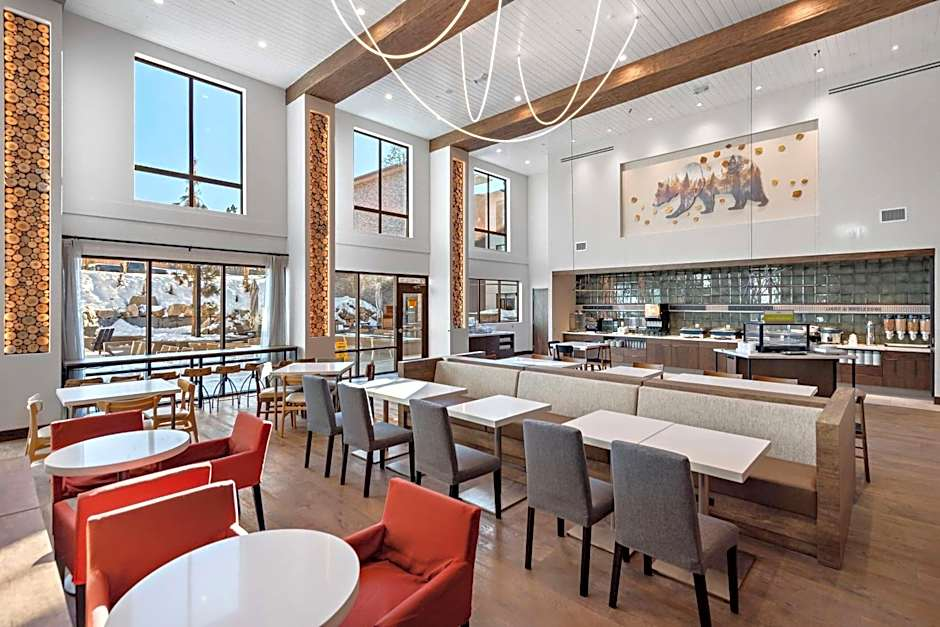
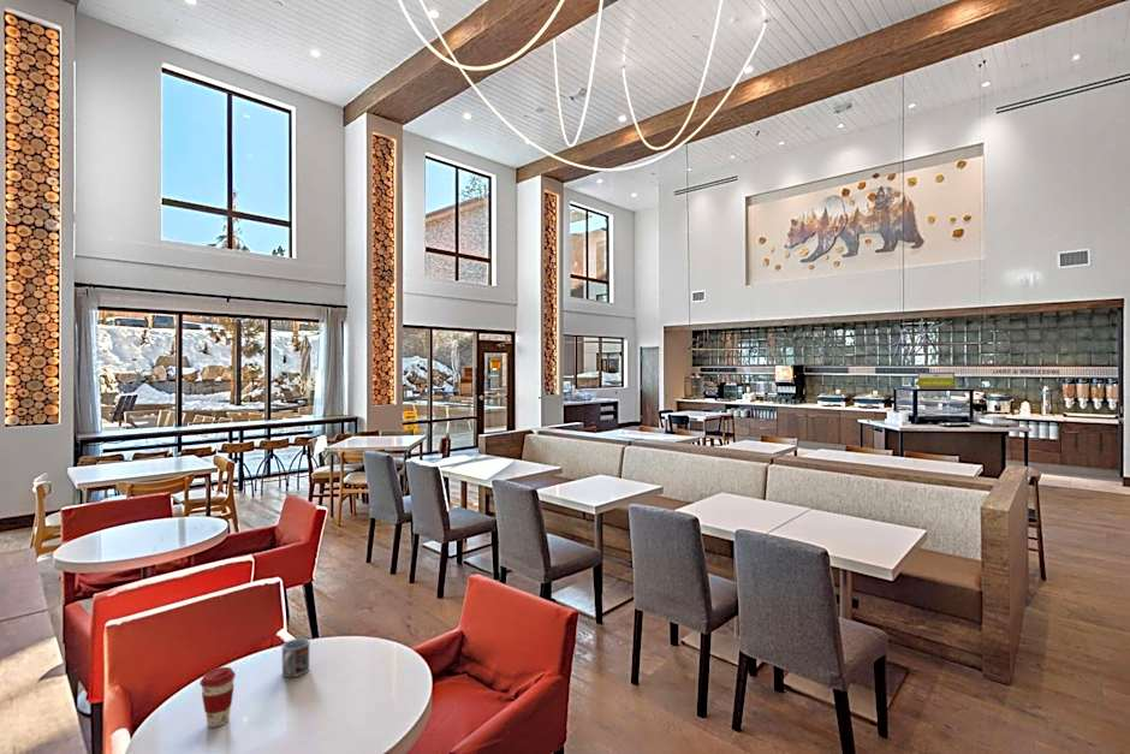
+ cup [281,637,311,678]
+ coffee cup [198,666,237,729]
